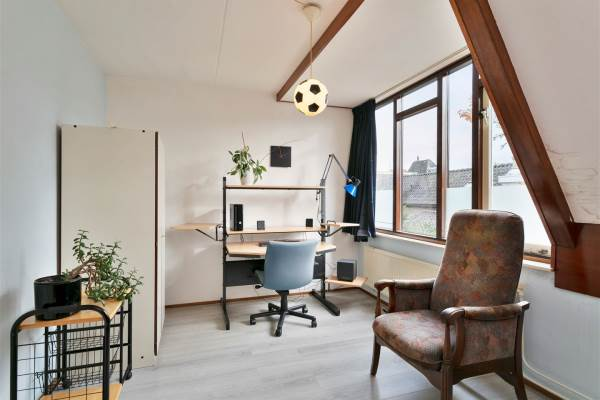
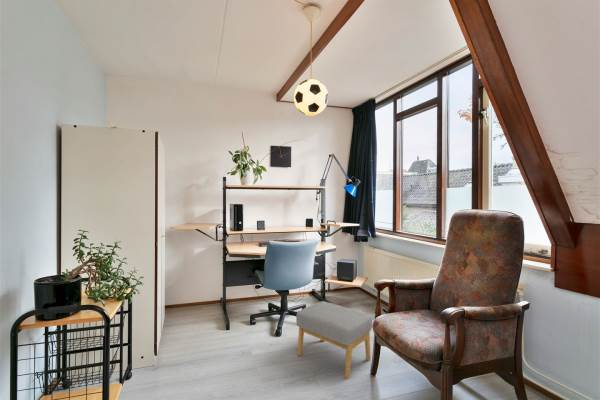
+ footstool [295,300,373,380]
